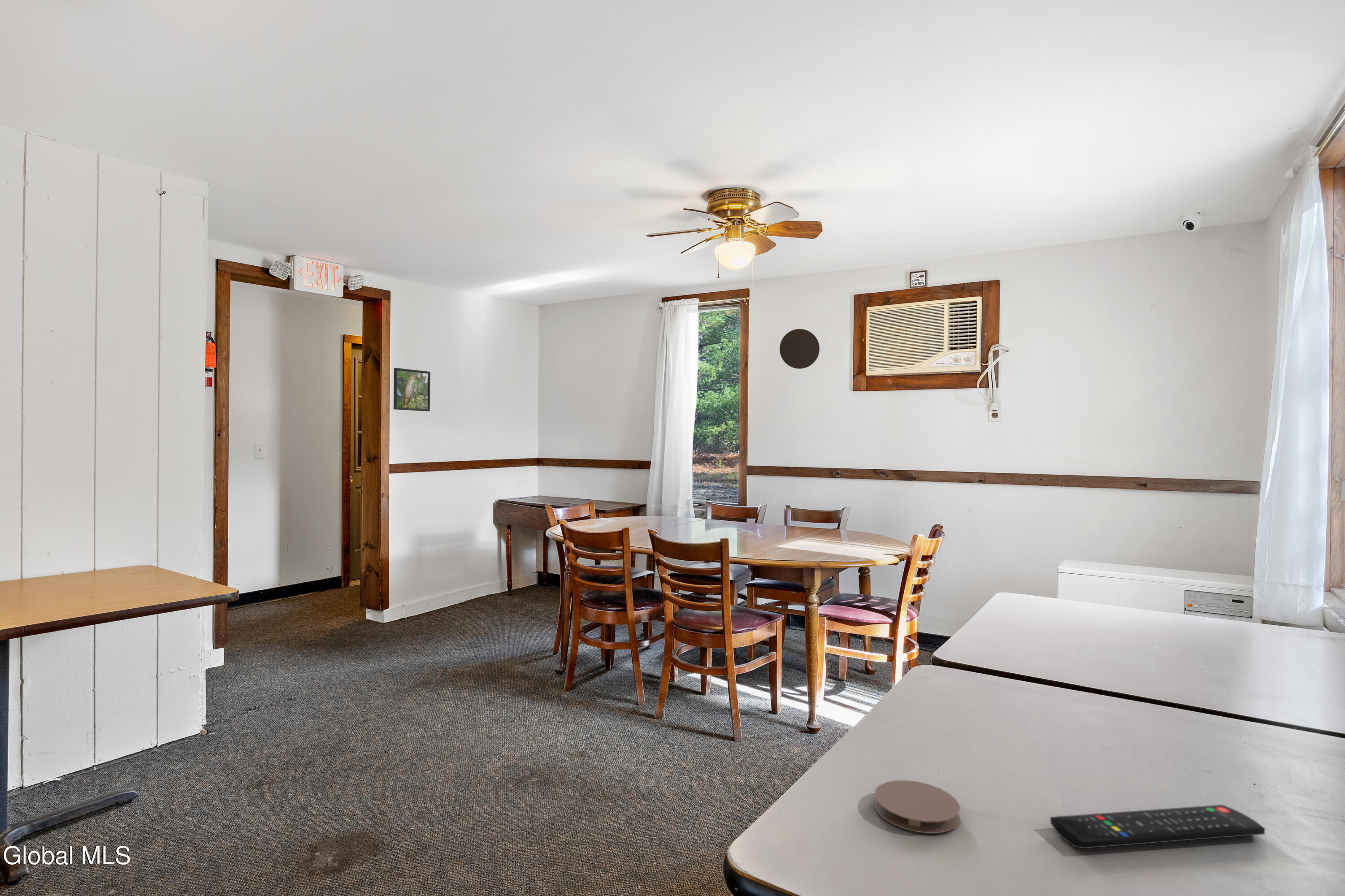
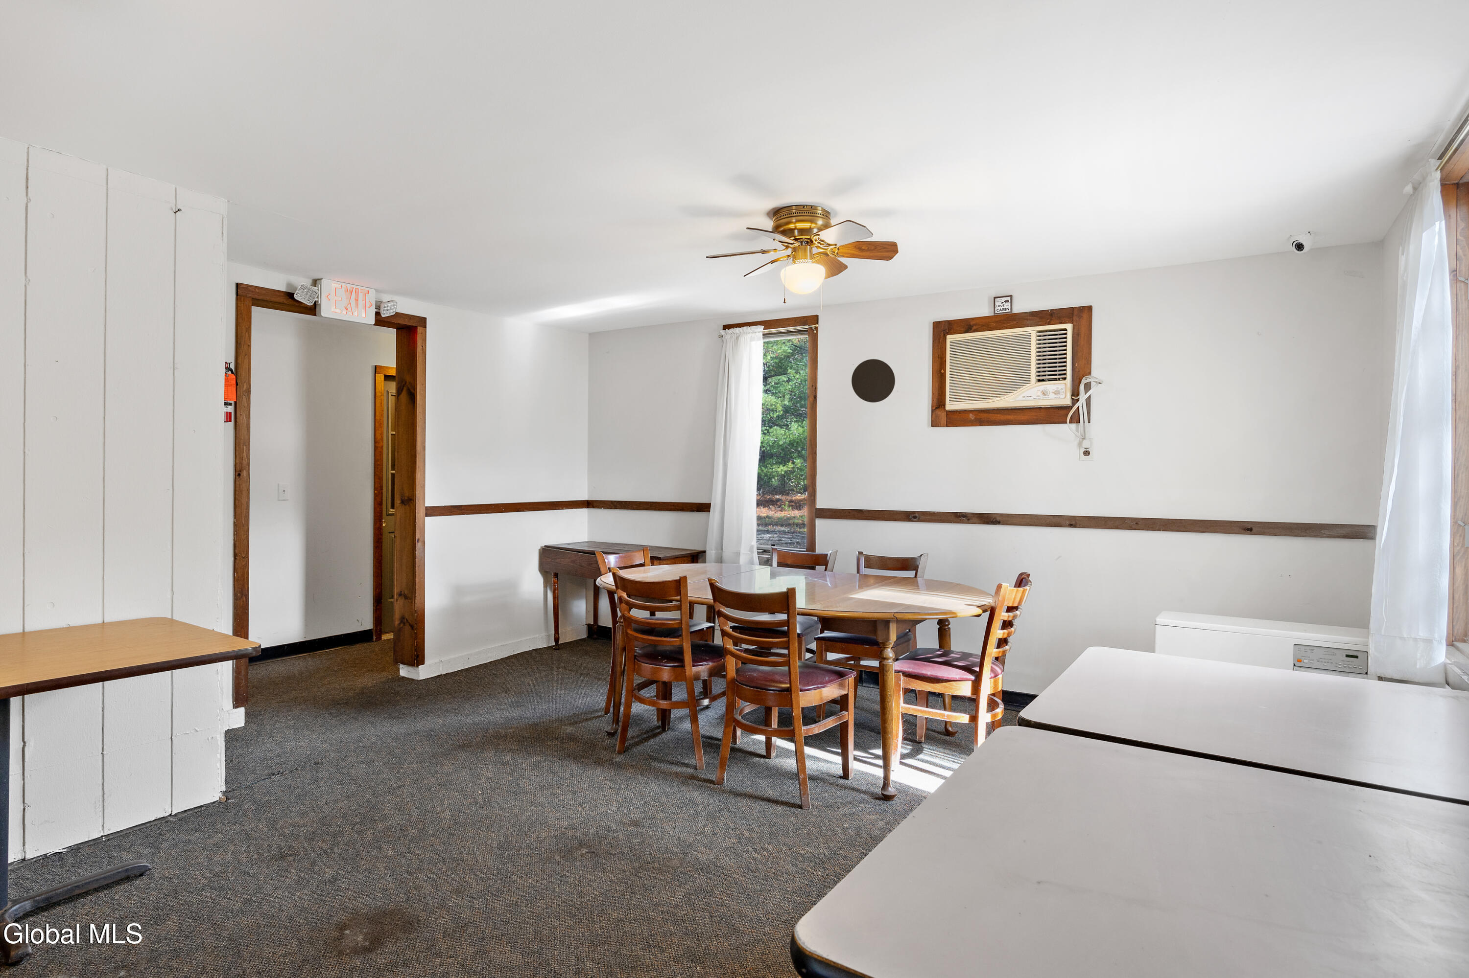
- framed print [393,368,431,412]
- coaster [874,780,960,834]
- remote control [1050,804,1265,849]
